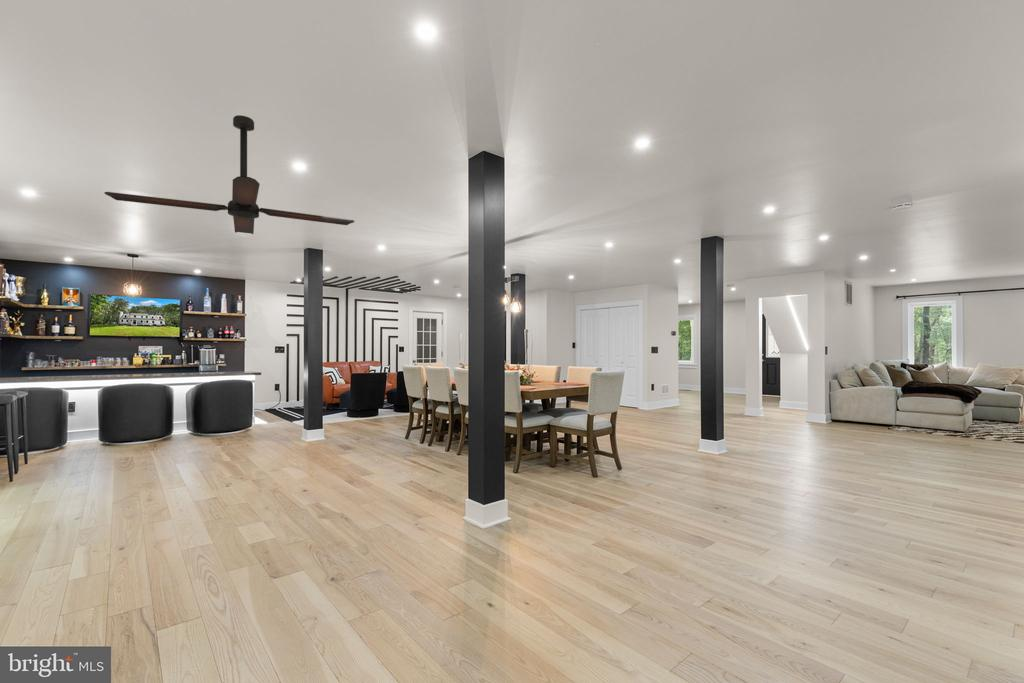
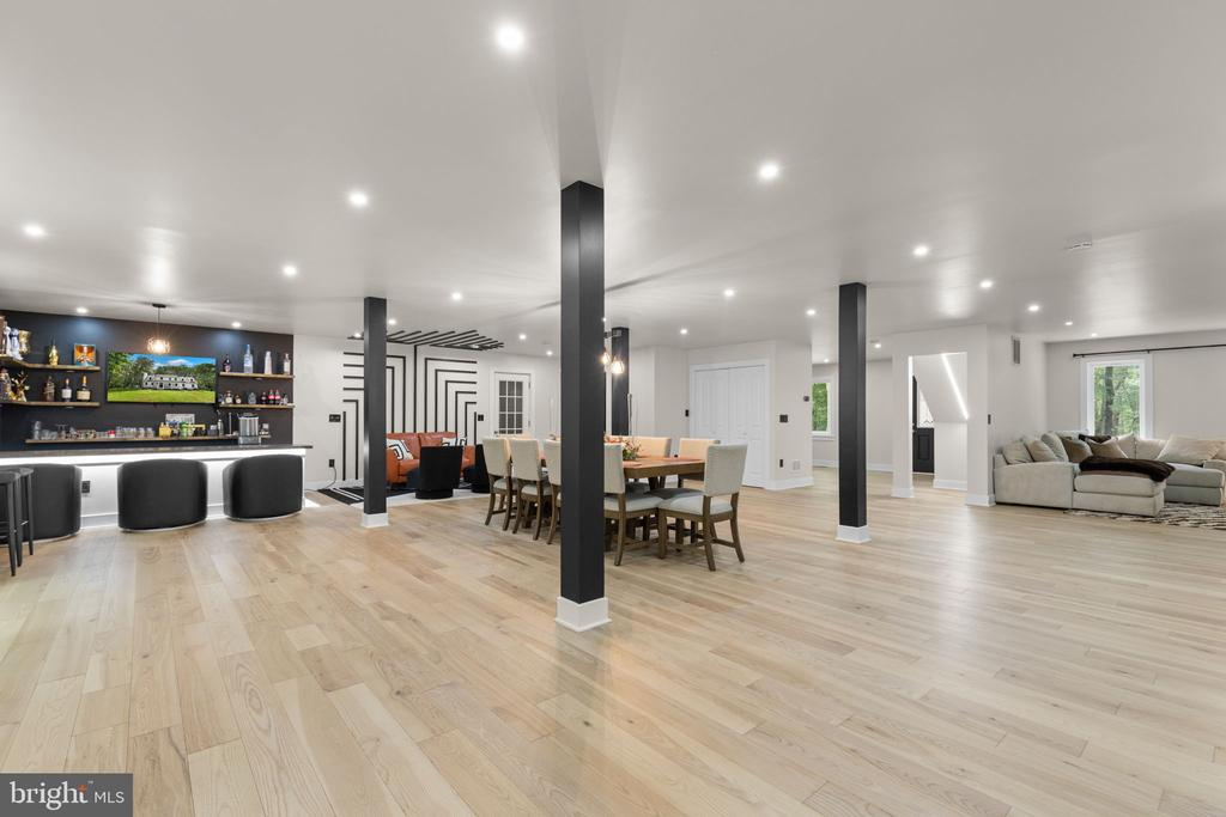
- ceiling fan [103,114,355,235]
